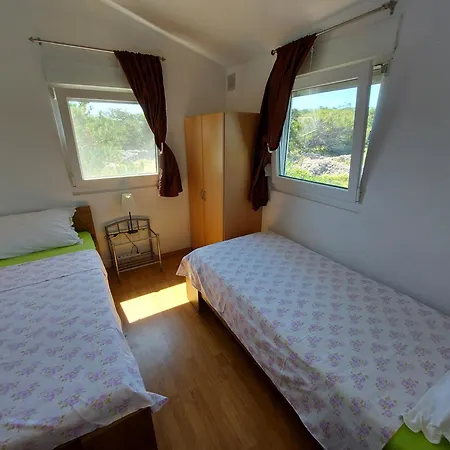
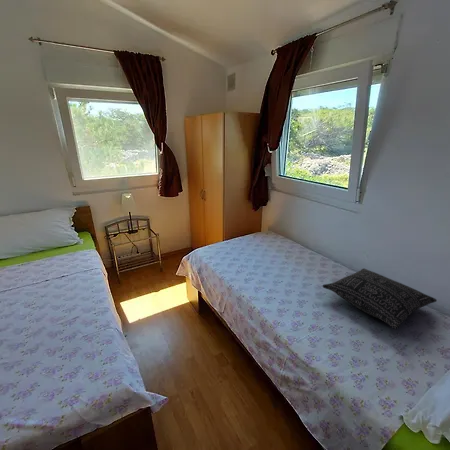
+ pillow [322,268,438,330]
